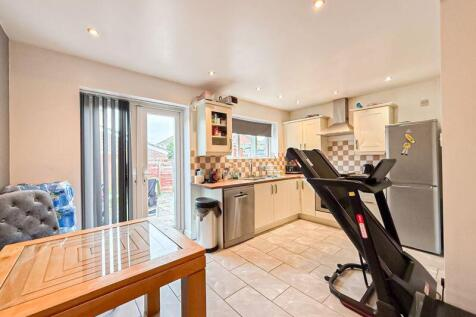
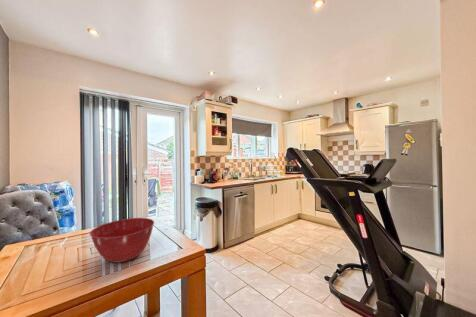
+ mixing bowl [89,217,155,264]
